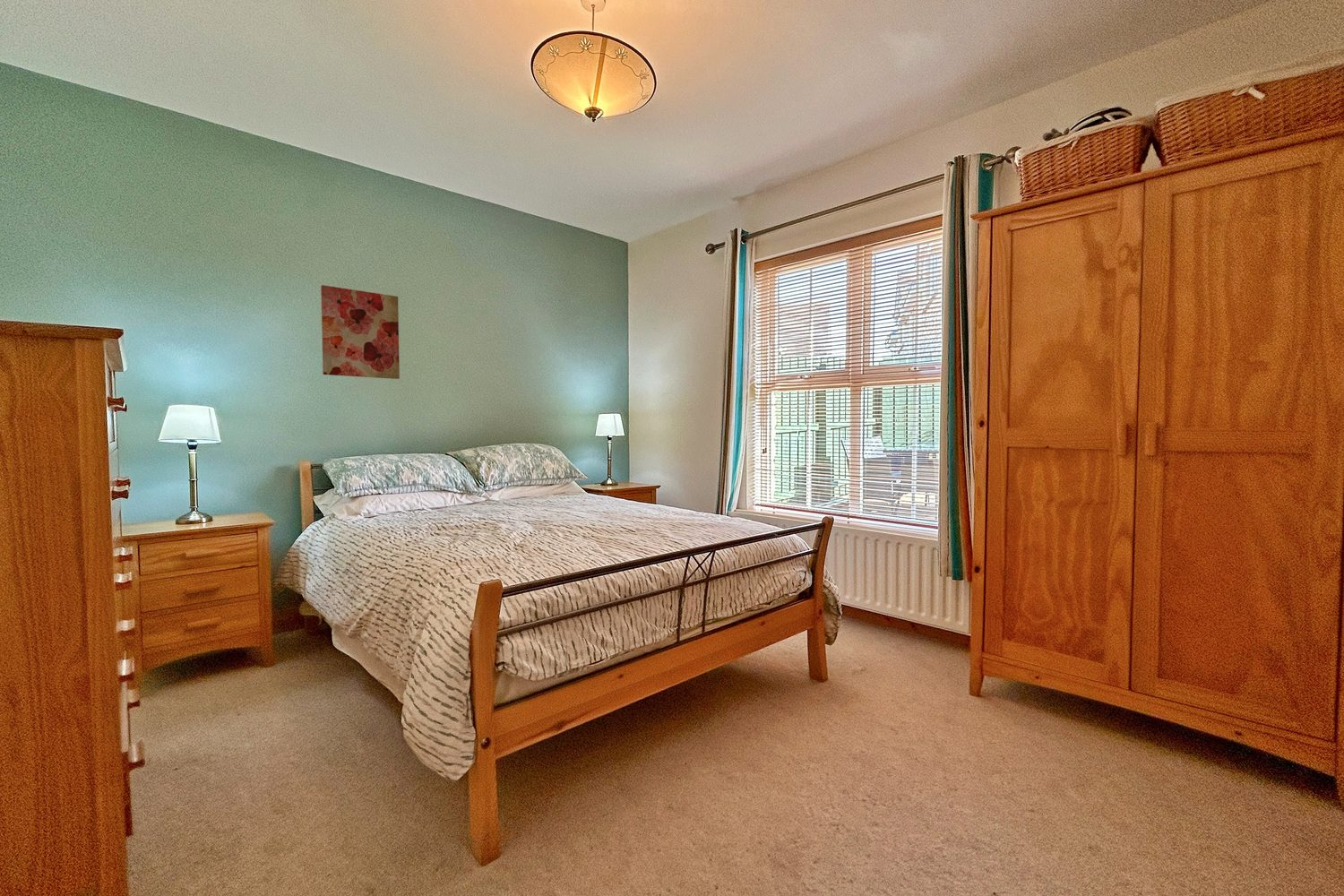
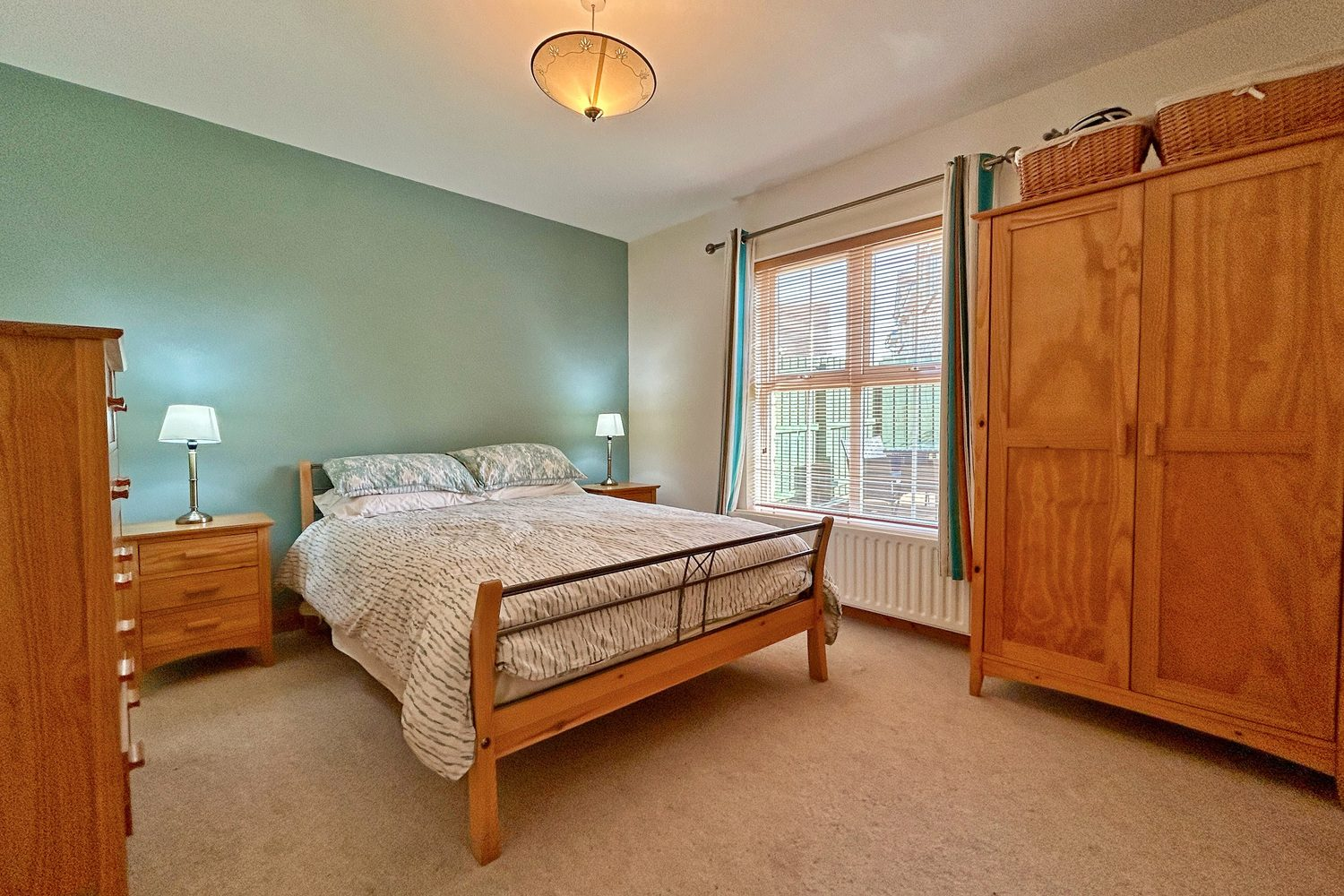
- wall art [320,284,401,380]
